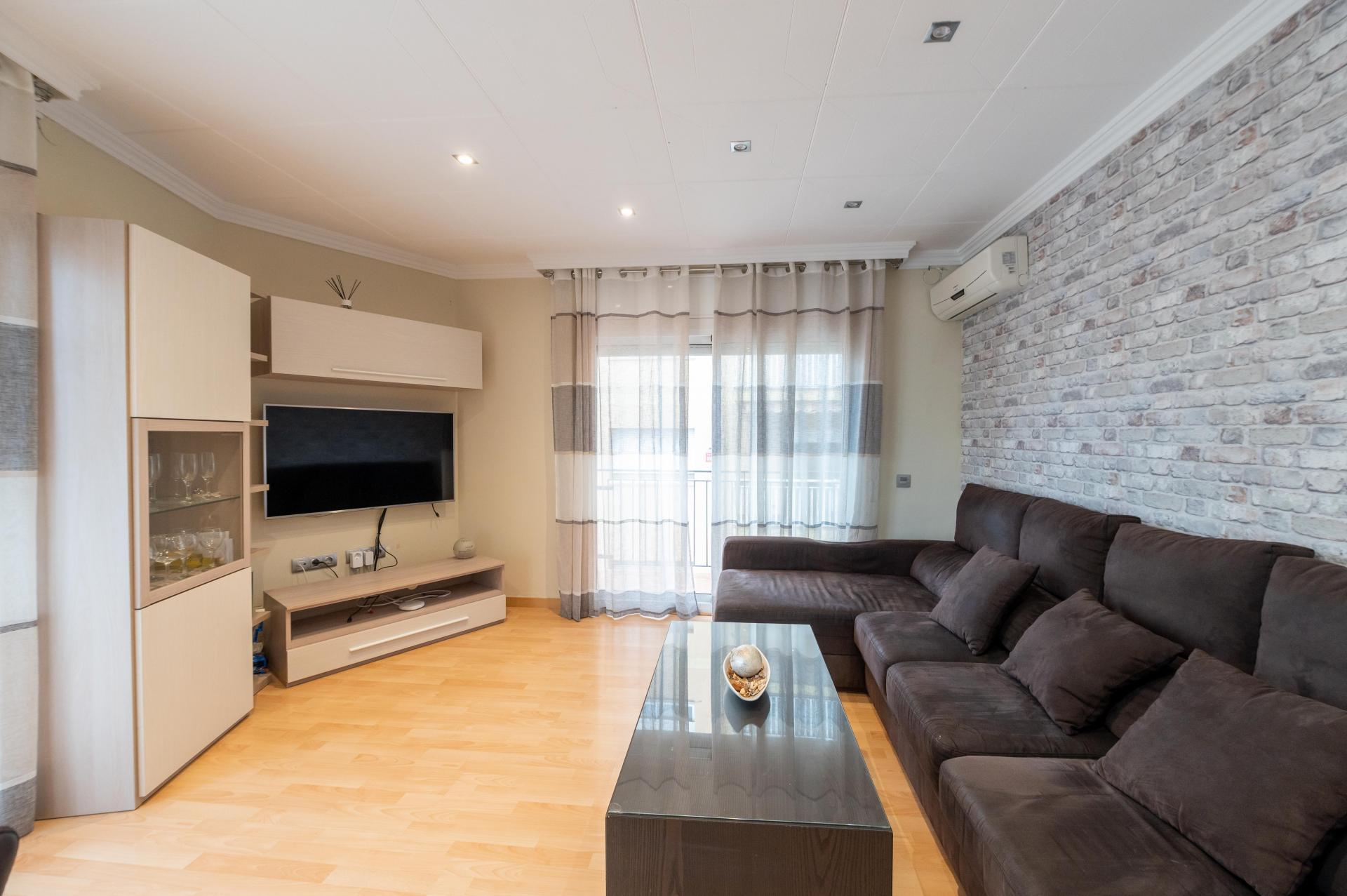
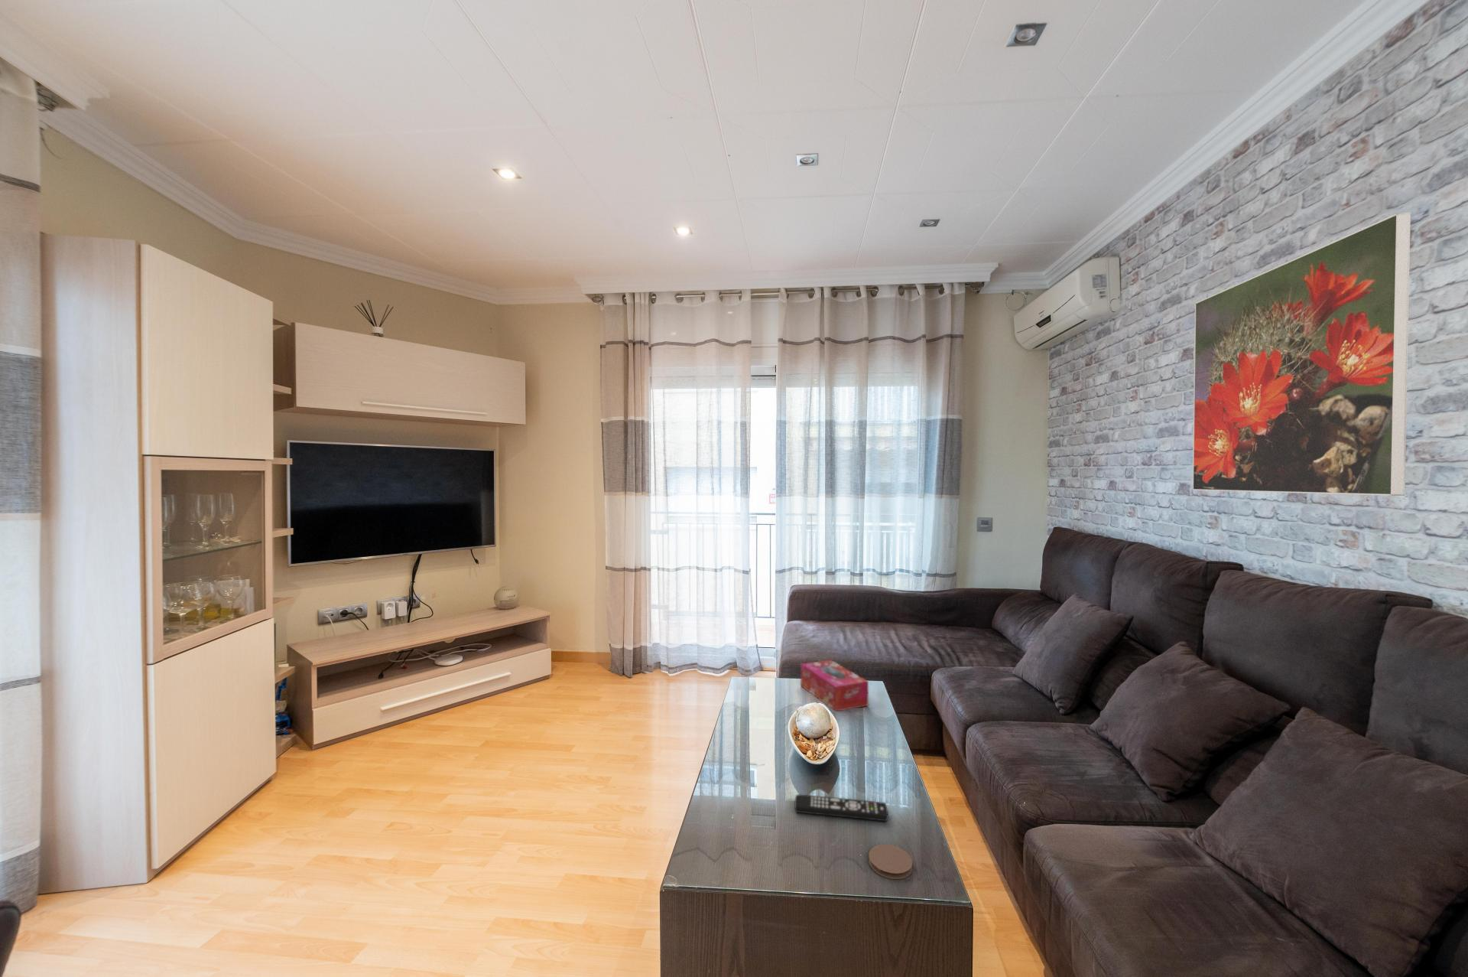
+ coaster [868,844,913,880]
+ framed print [1192,212,1411,496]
+ tissue box [800,659,870,712]
+ remote control [794,794,888,822]
